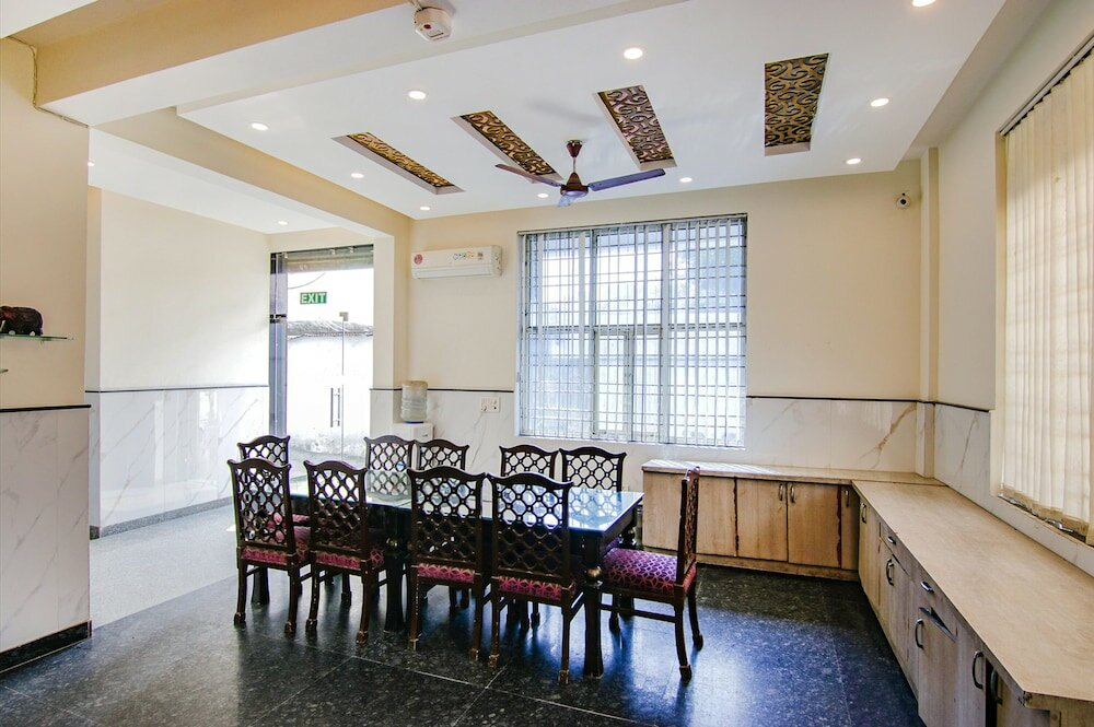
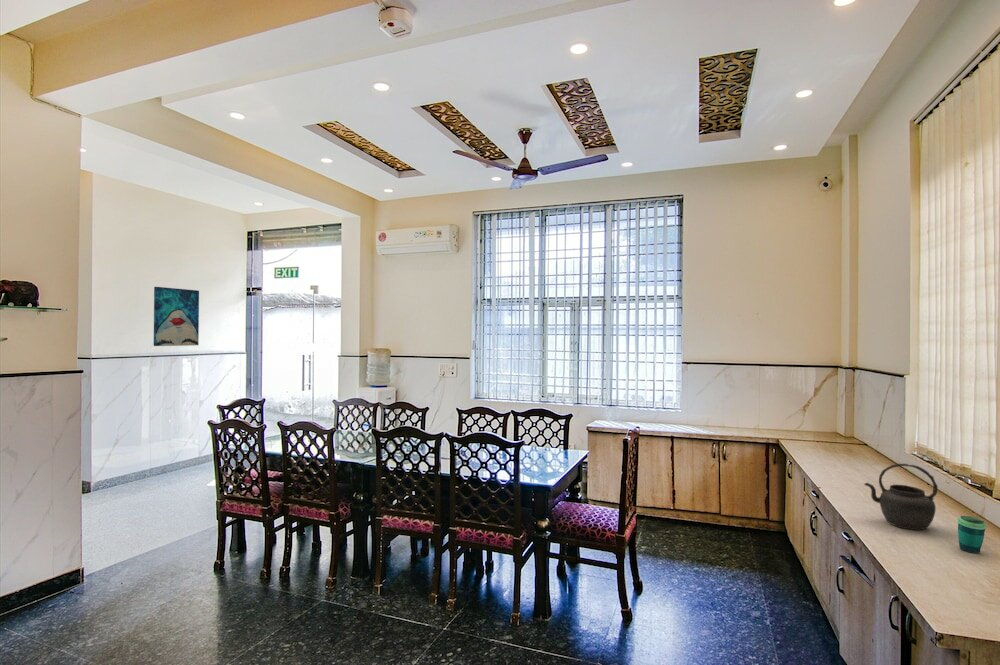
+ wall art [153,286,200,347]
+ kettle [863,463,939,531]
+ cup [956,515,987,554]
